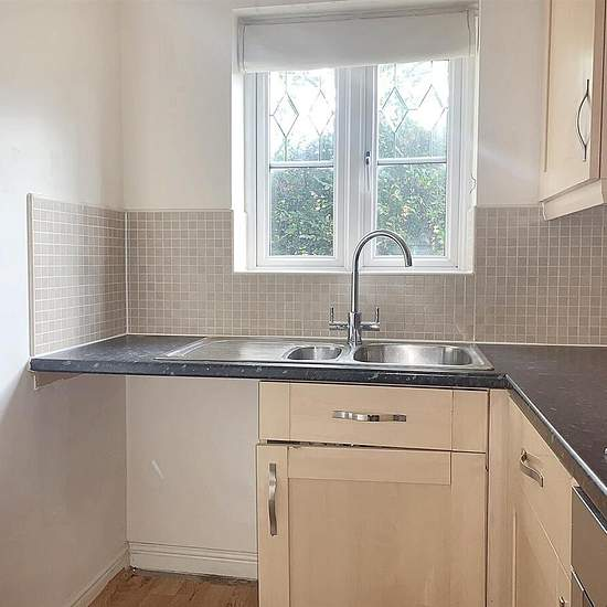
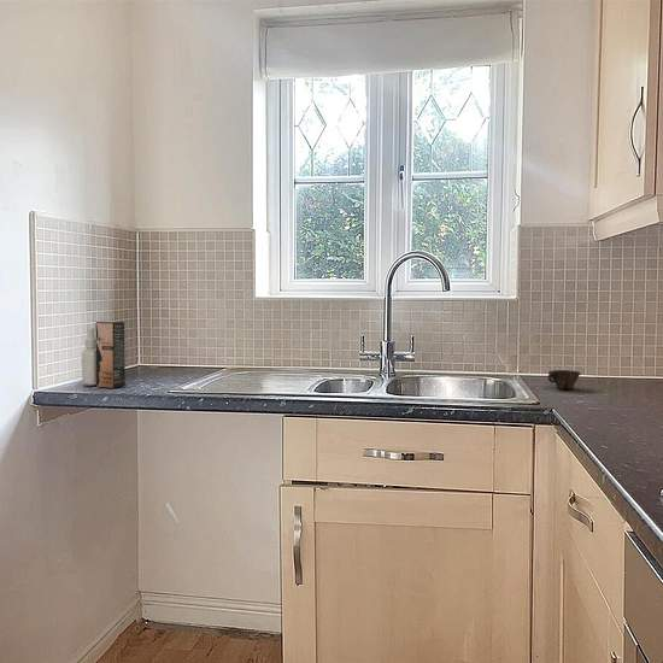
+ spray bottle [81,321,127,389]
+ cup [547,369,582,391]
